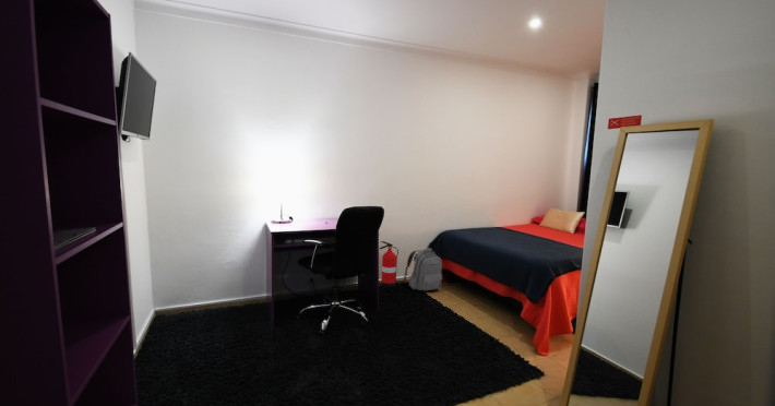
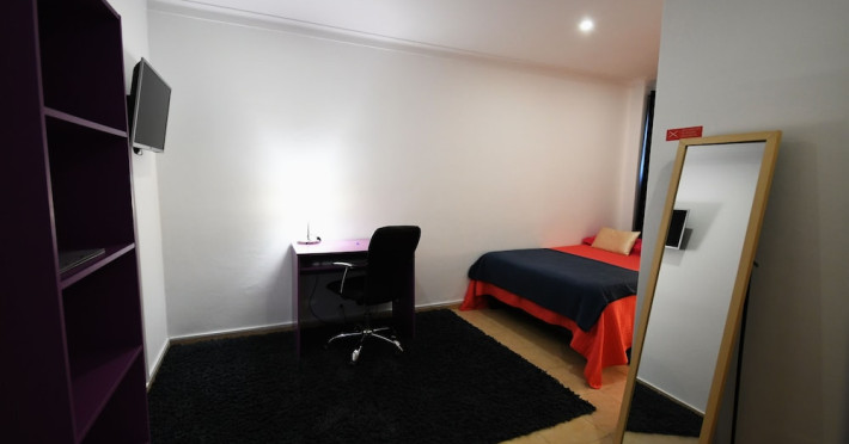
- backpack [403,247,443,291]
- fire extinguisher [378,240,400,288]
